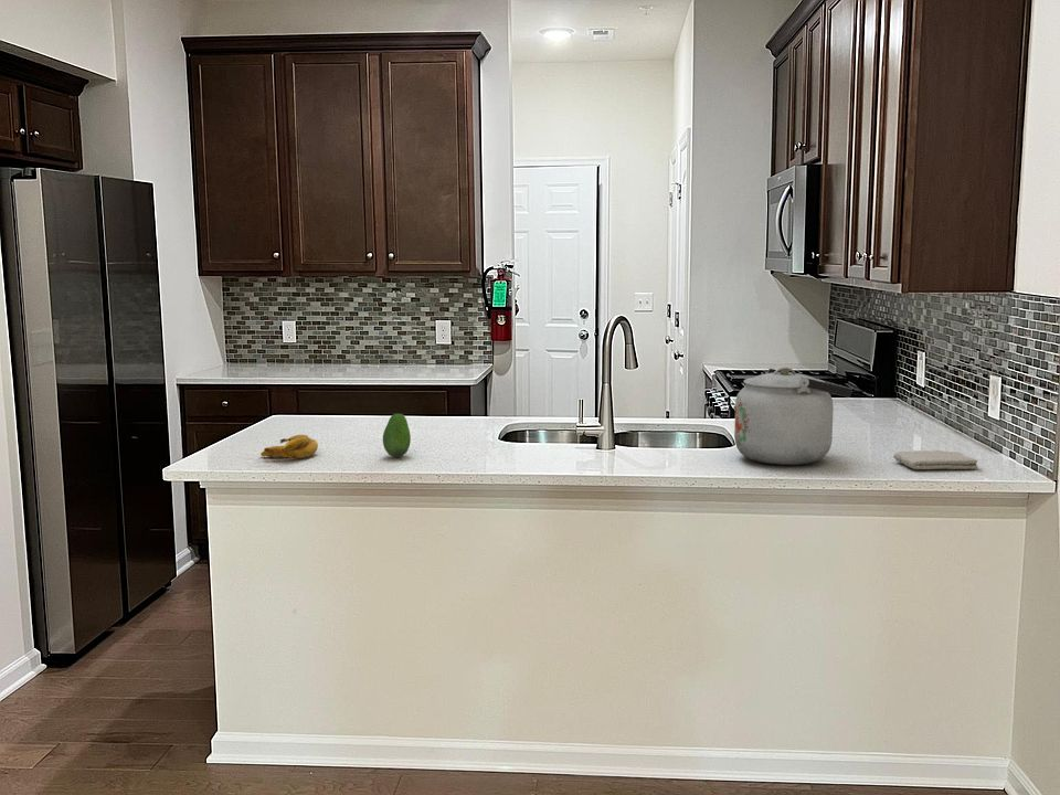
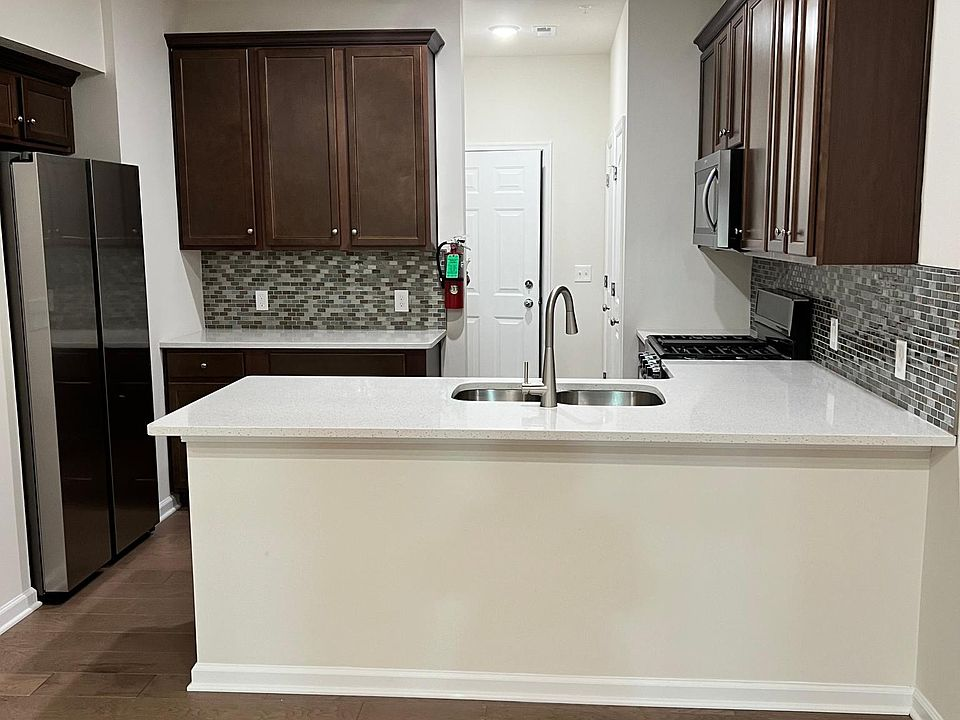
- banana [259,434,319,459]
- fruit [382,413,412,458]
- washcloth [892,449,978,470]
- kettle [733,365,854,466]
